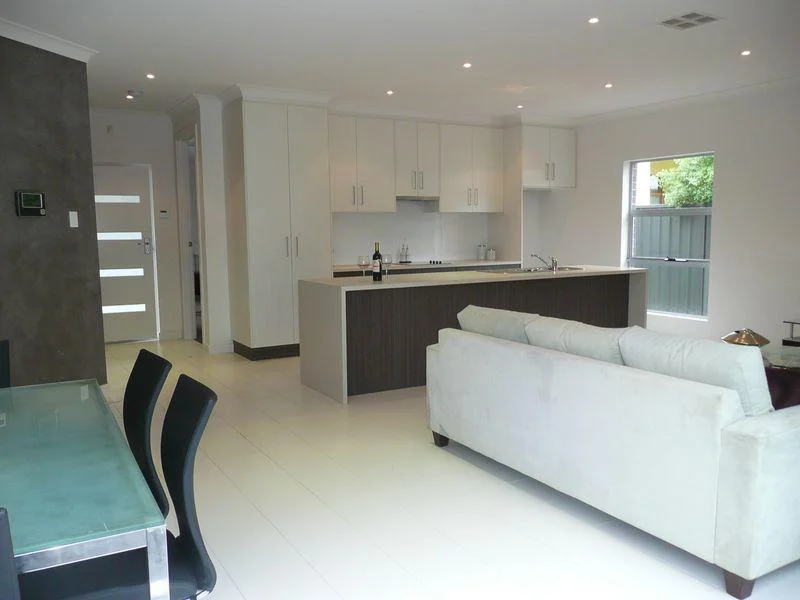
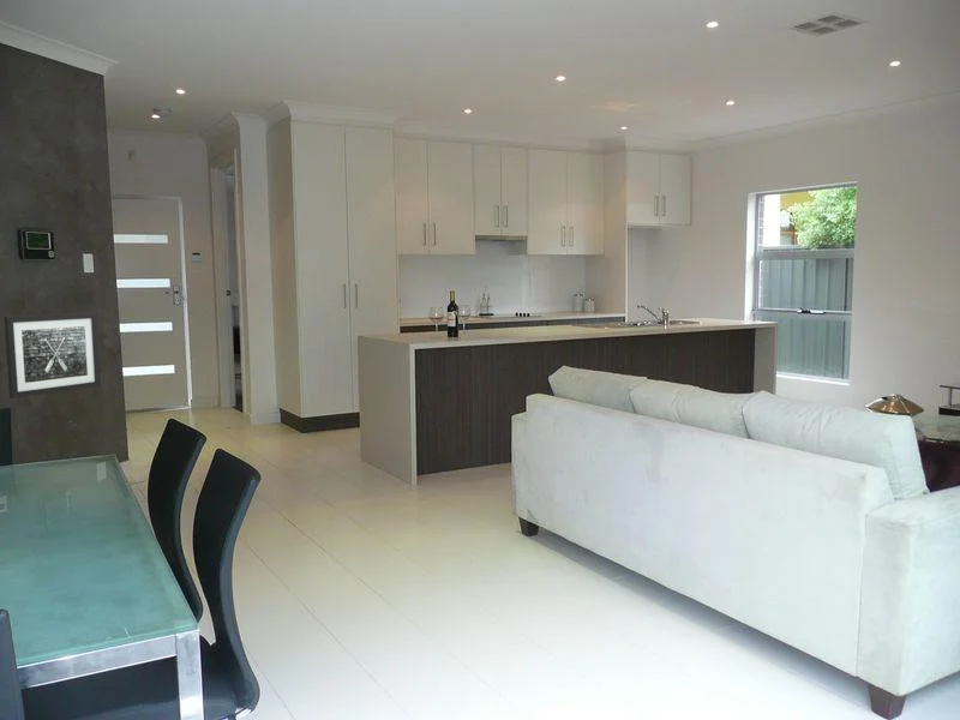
+ wall art [4,311,102,400]
